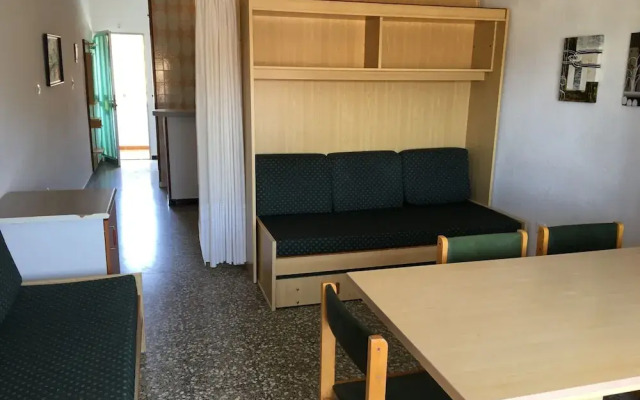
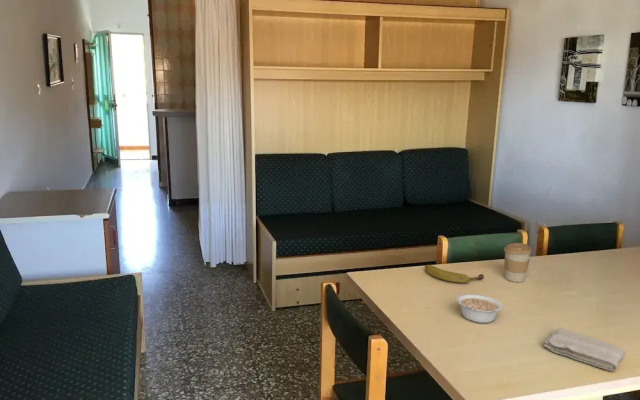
+ fruit [424,264,485,284]
+ washcloth [543,328,626,372]
+ coffee cup [503,242,533,283]
+ legume [455,293,504,324]
